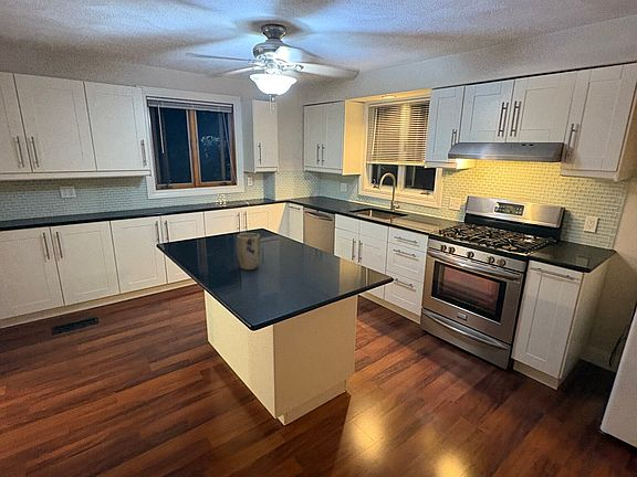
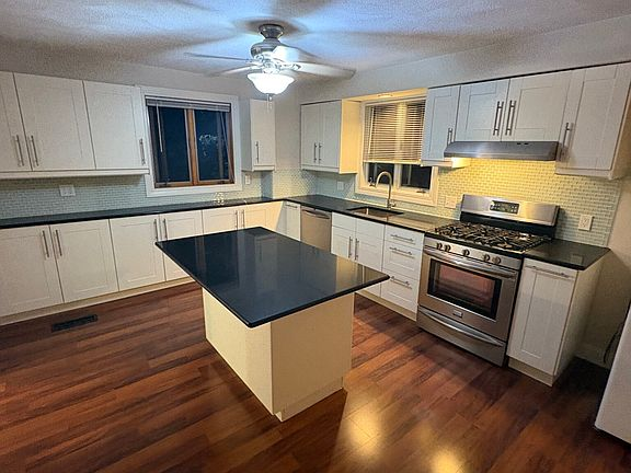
- plant pot [236,232,261,271]
